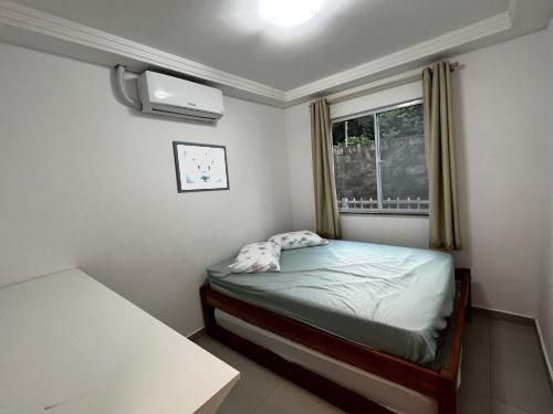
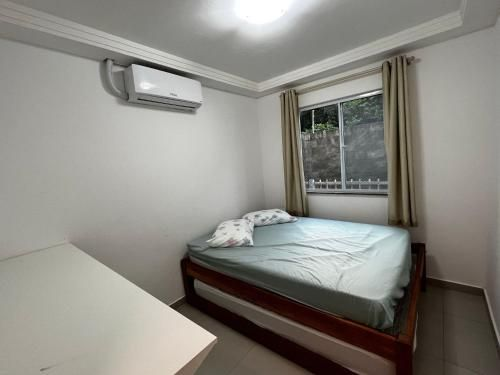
- wall art [171,140,231,194]
